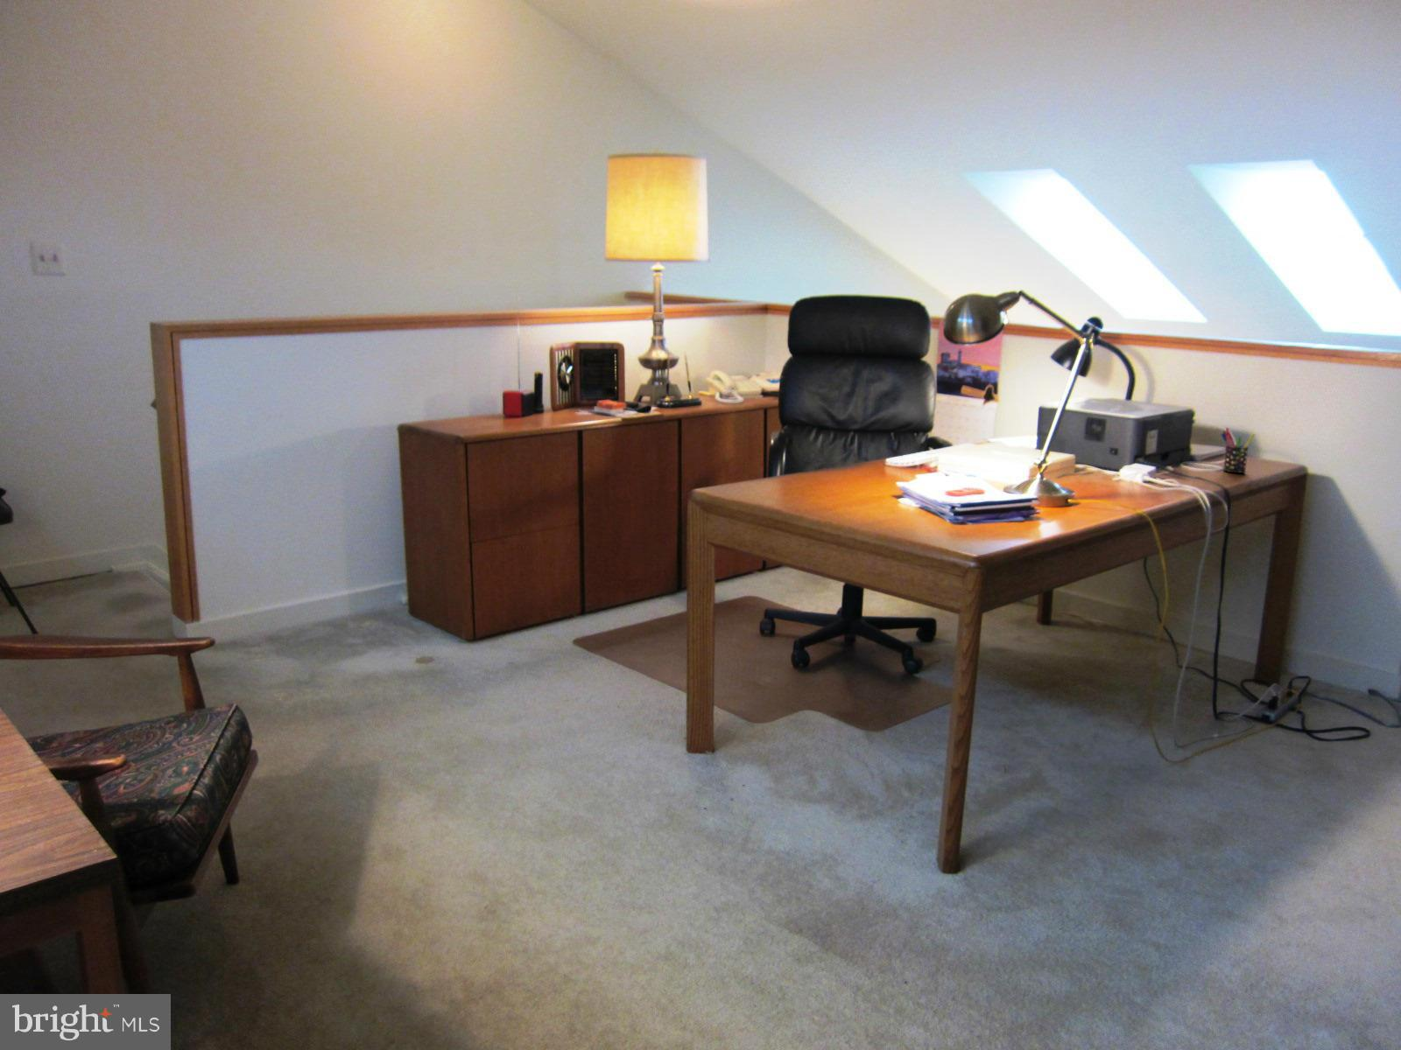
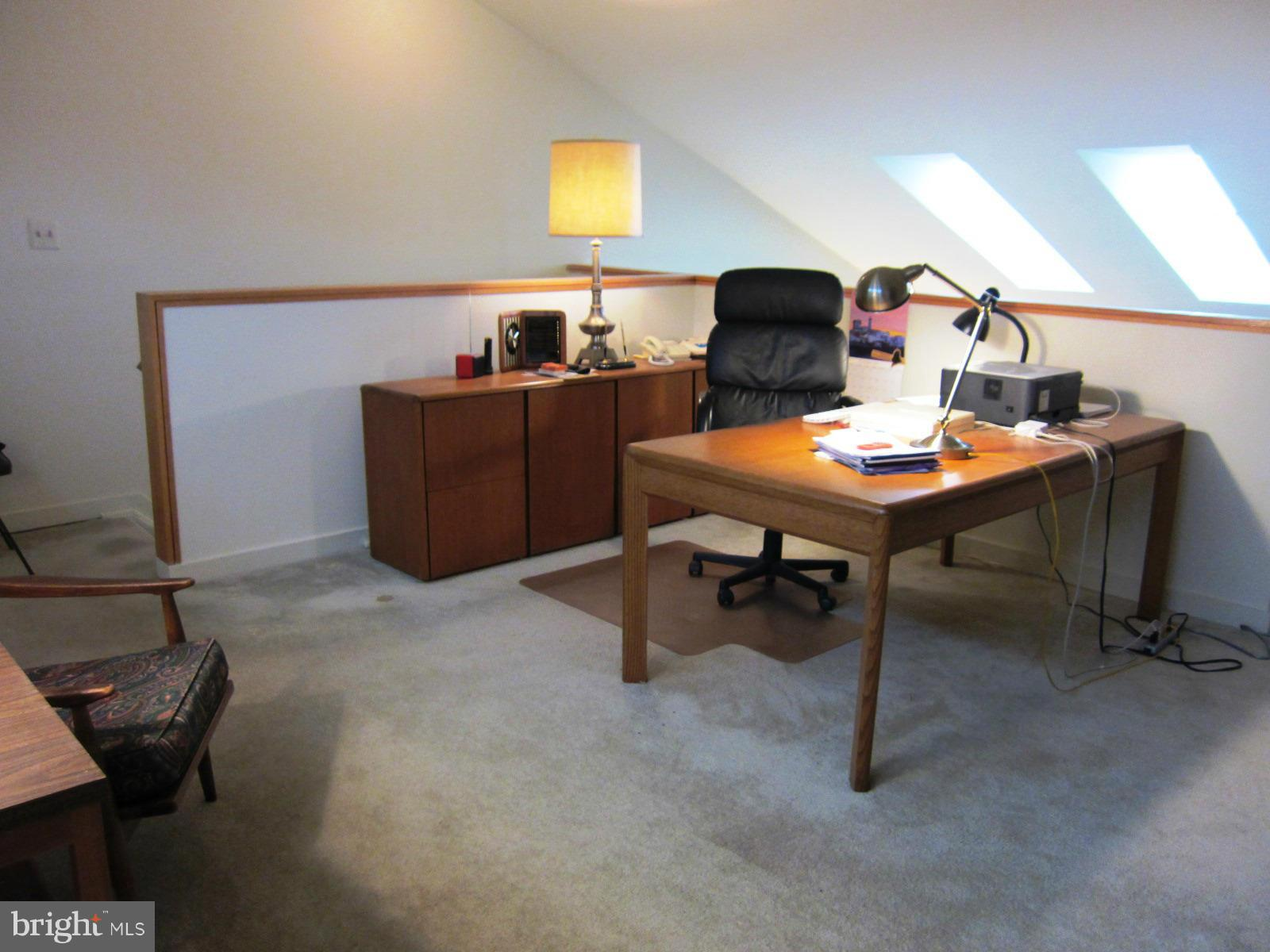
- pen holder [1220,427,1255,474]
